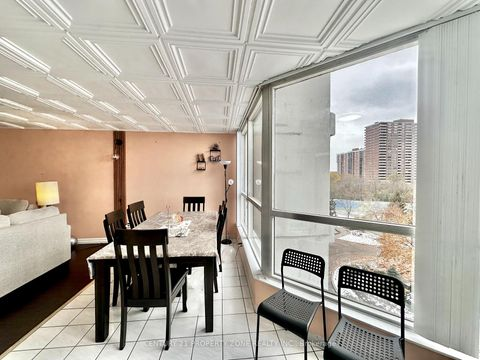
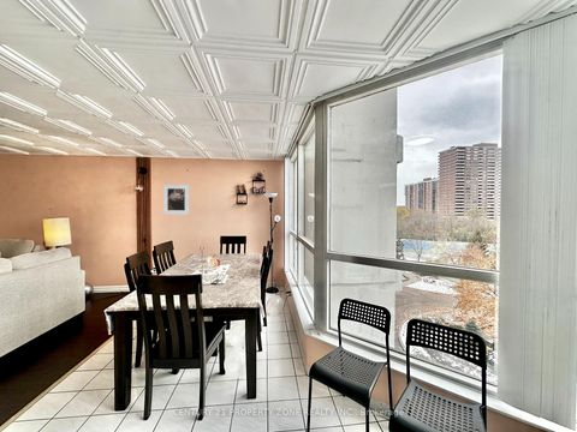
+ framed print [162,184,190,216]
